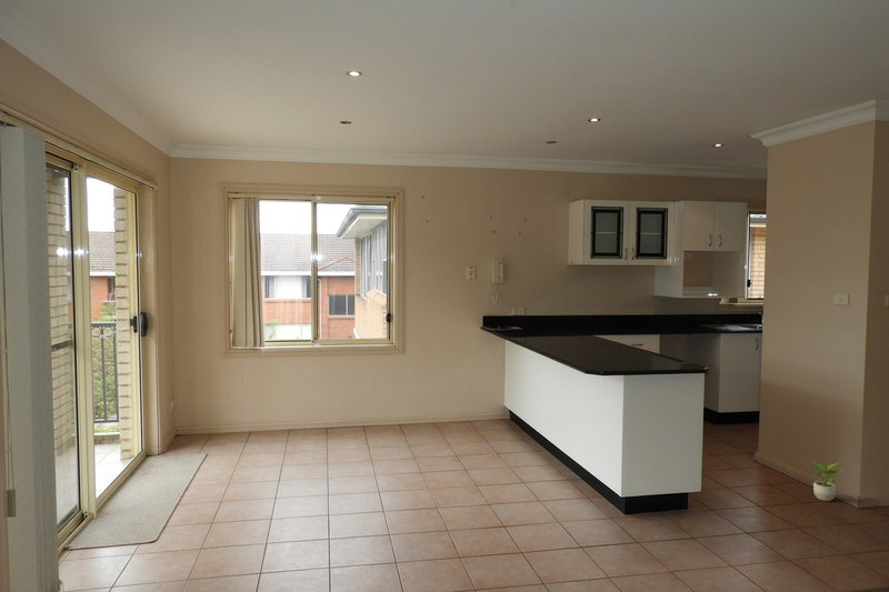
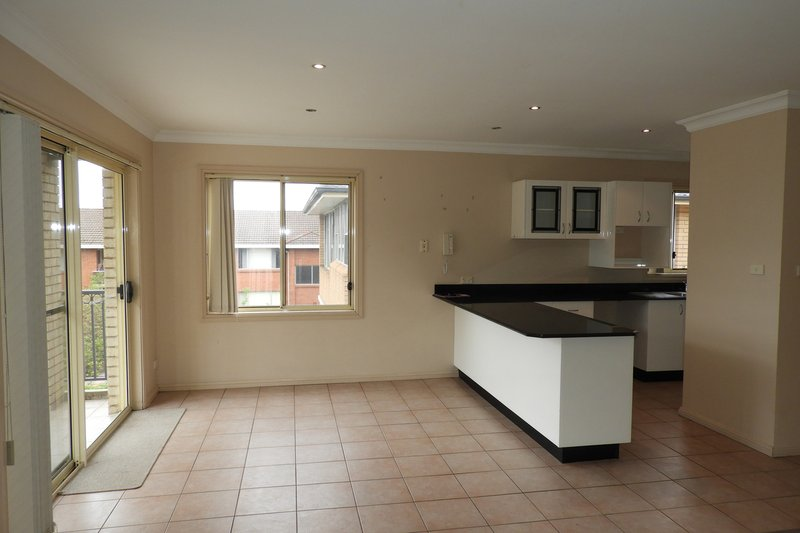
- potted plant [809,460,846,502]
